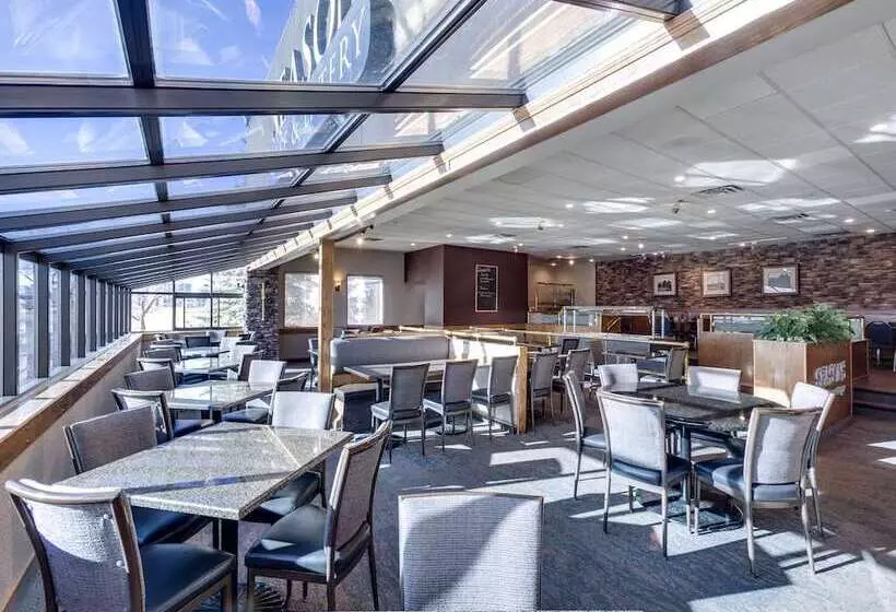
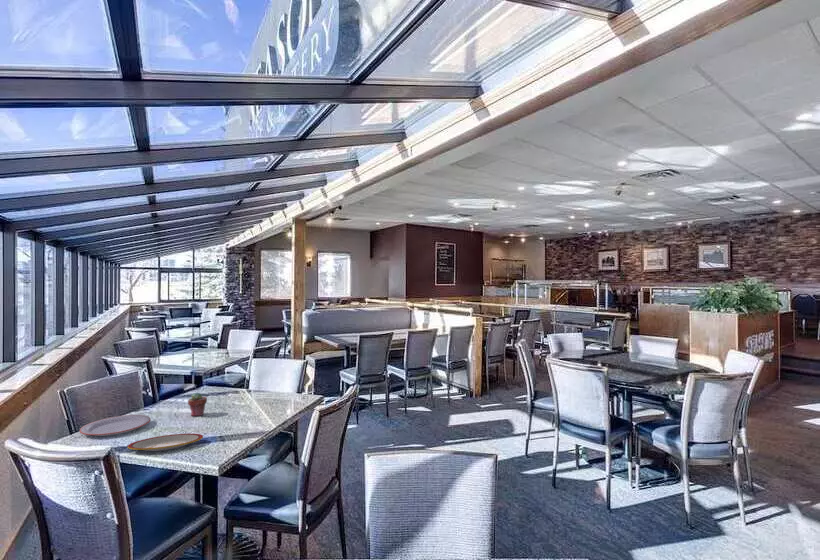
+ plate [79,414,151,437]
+ plate [127,433,204,452]
+ potted succulent [187,392,208,417]
